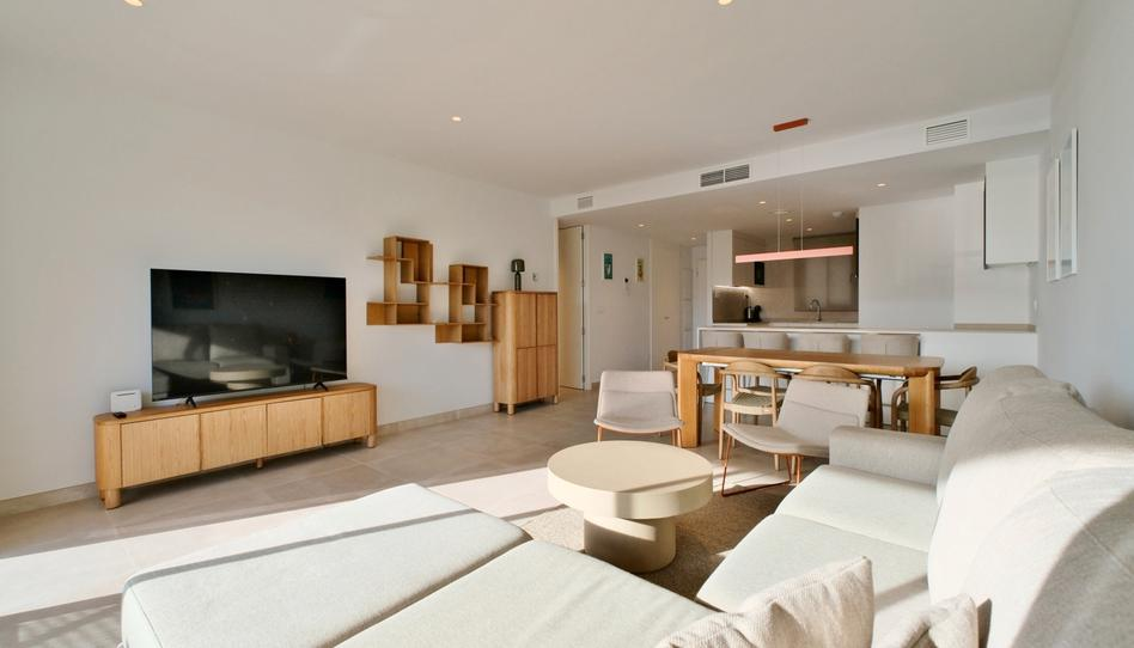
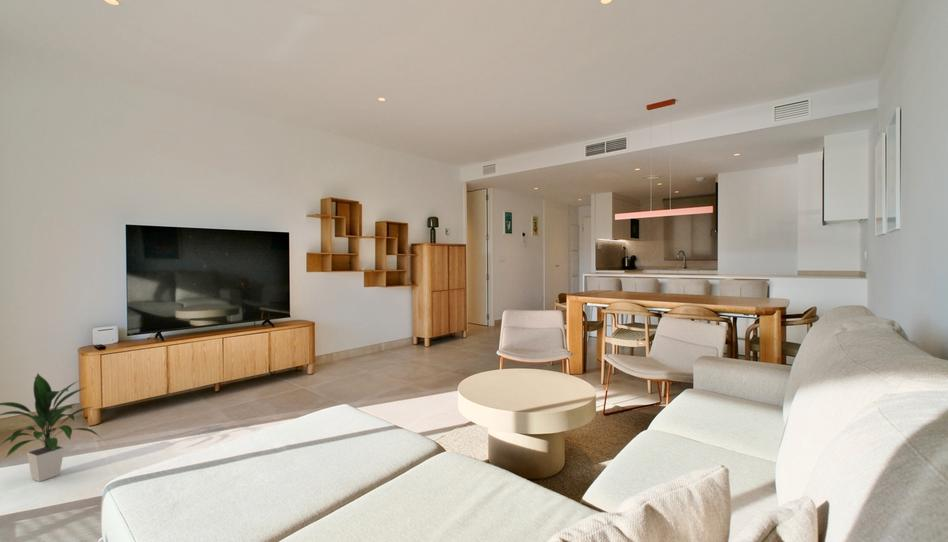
+ indoor plant [0,373,102,482]
